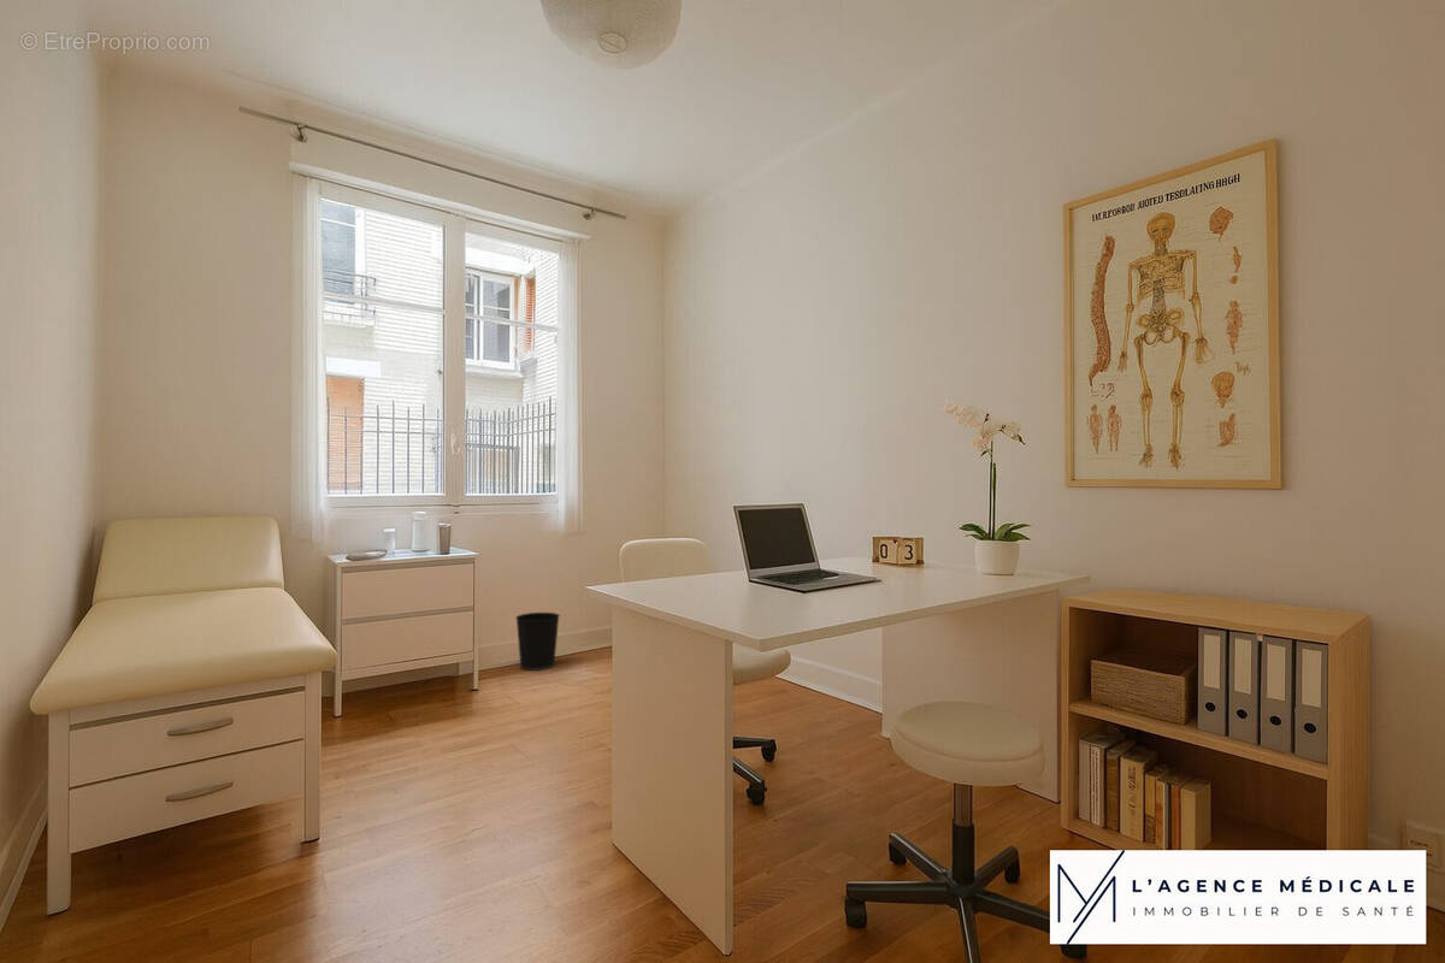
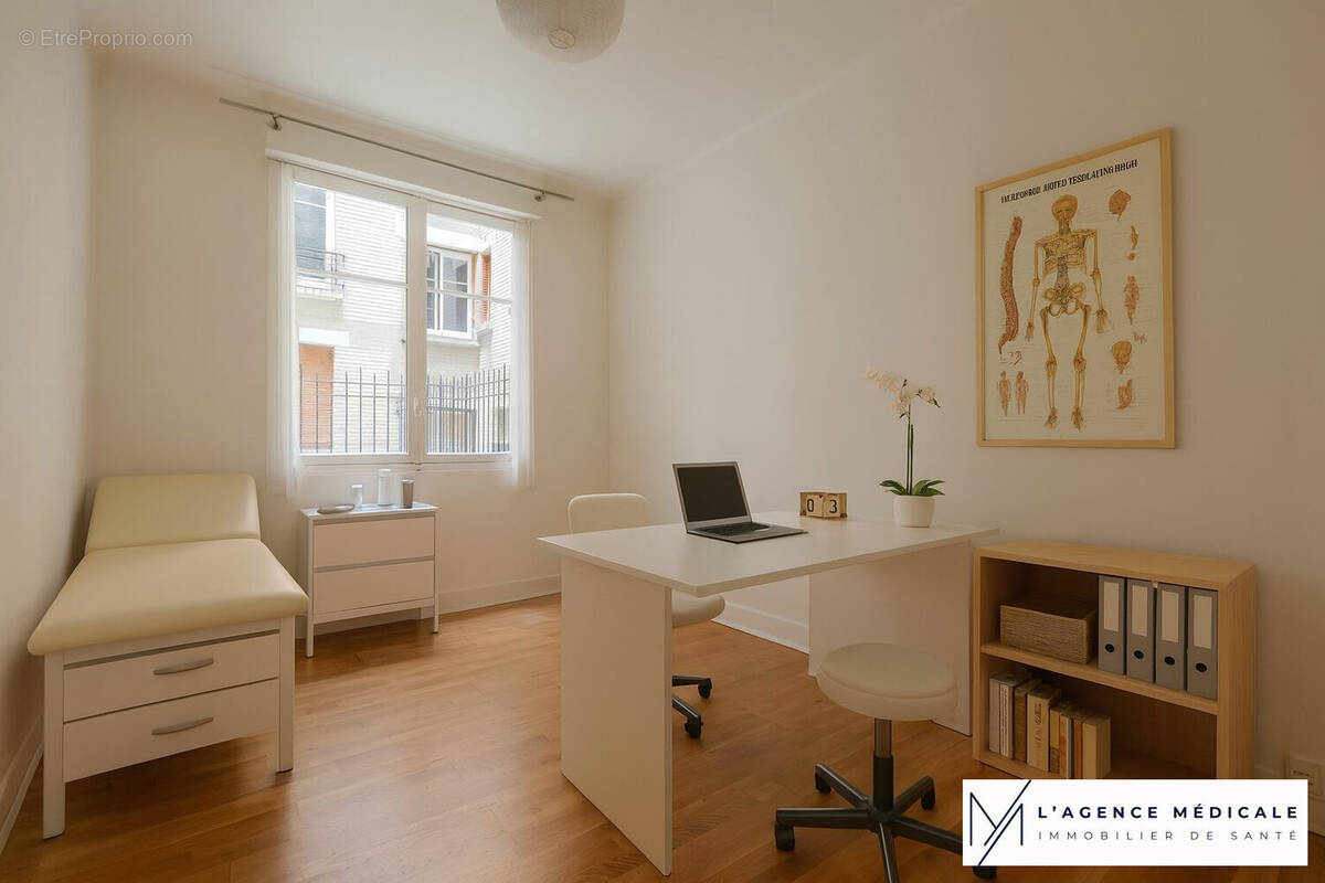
- wastebasket [514,612,561,672]
